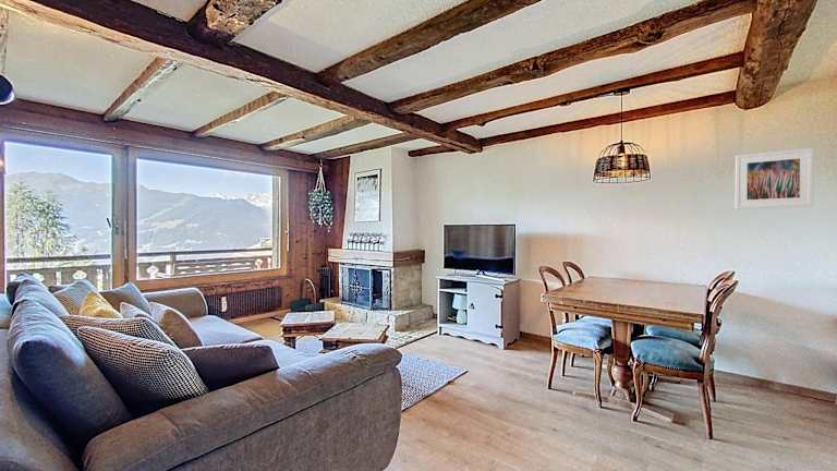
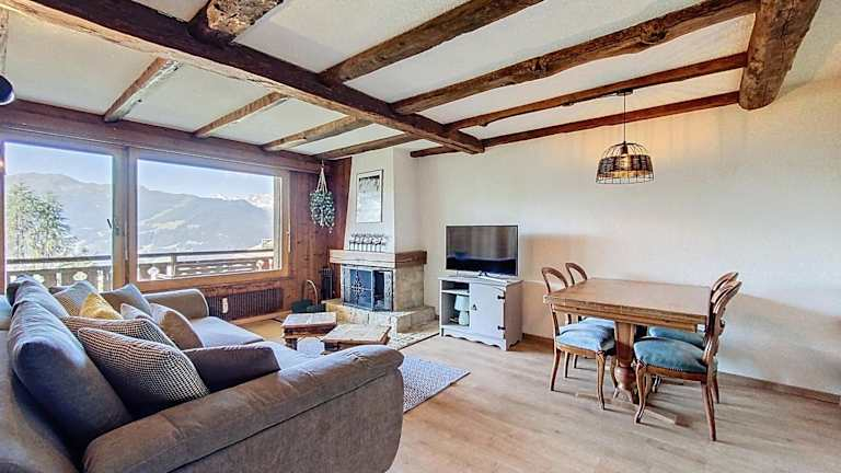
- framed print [735,147,814,210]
